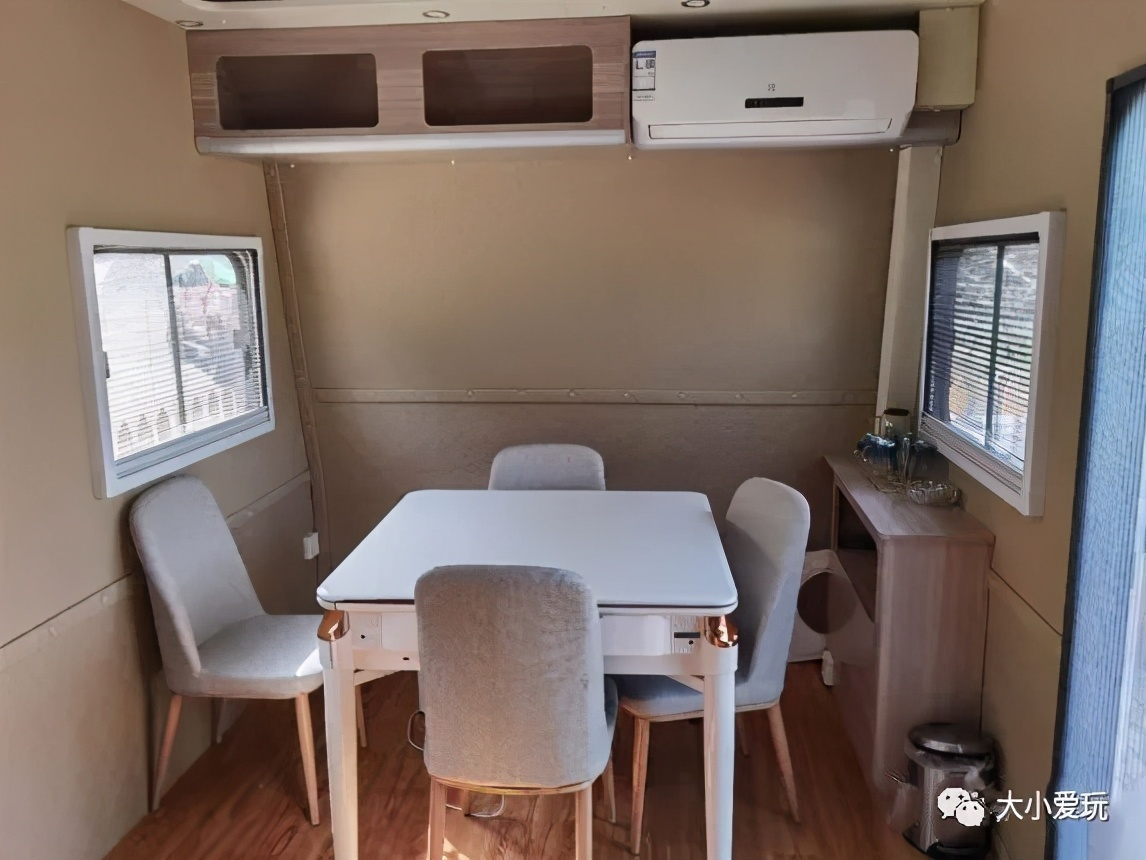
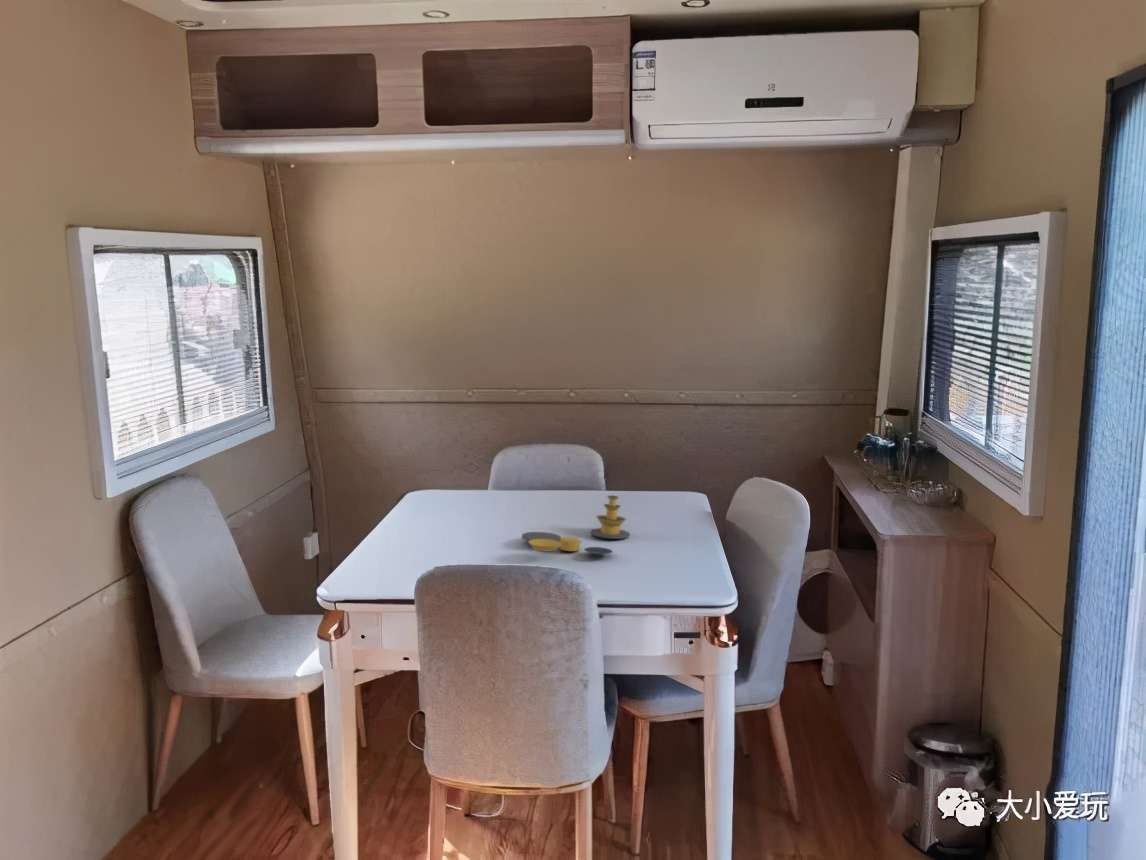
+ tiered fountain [521,494,630,555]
